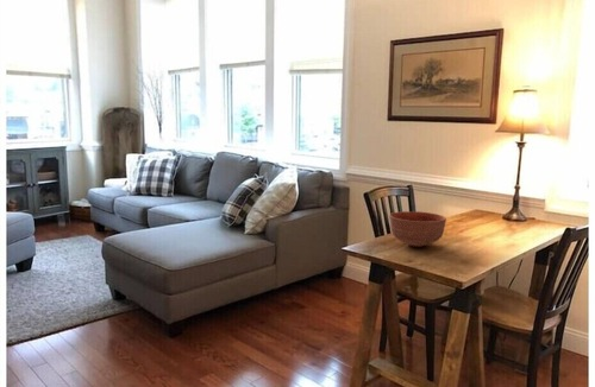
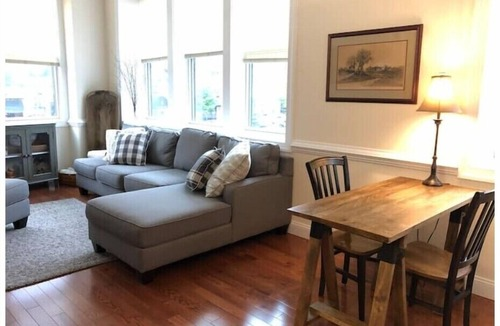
- bowl [388,210,447,248]
